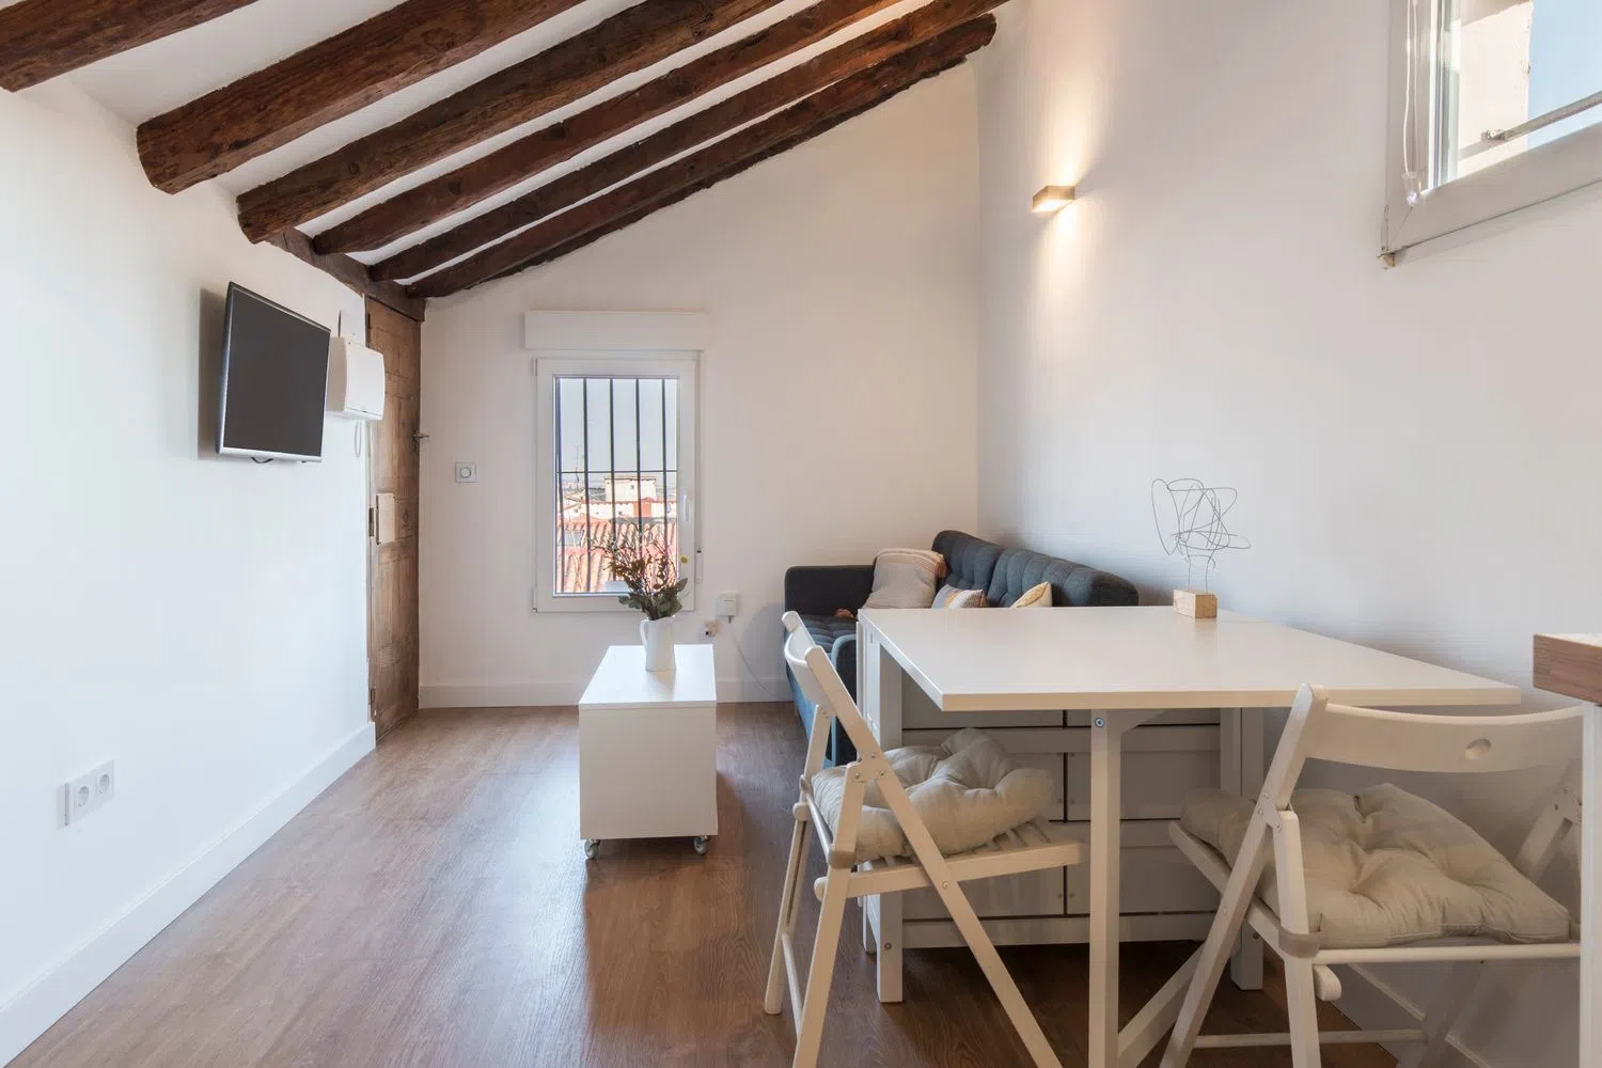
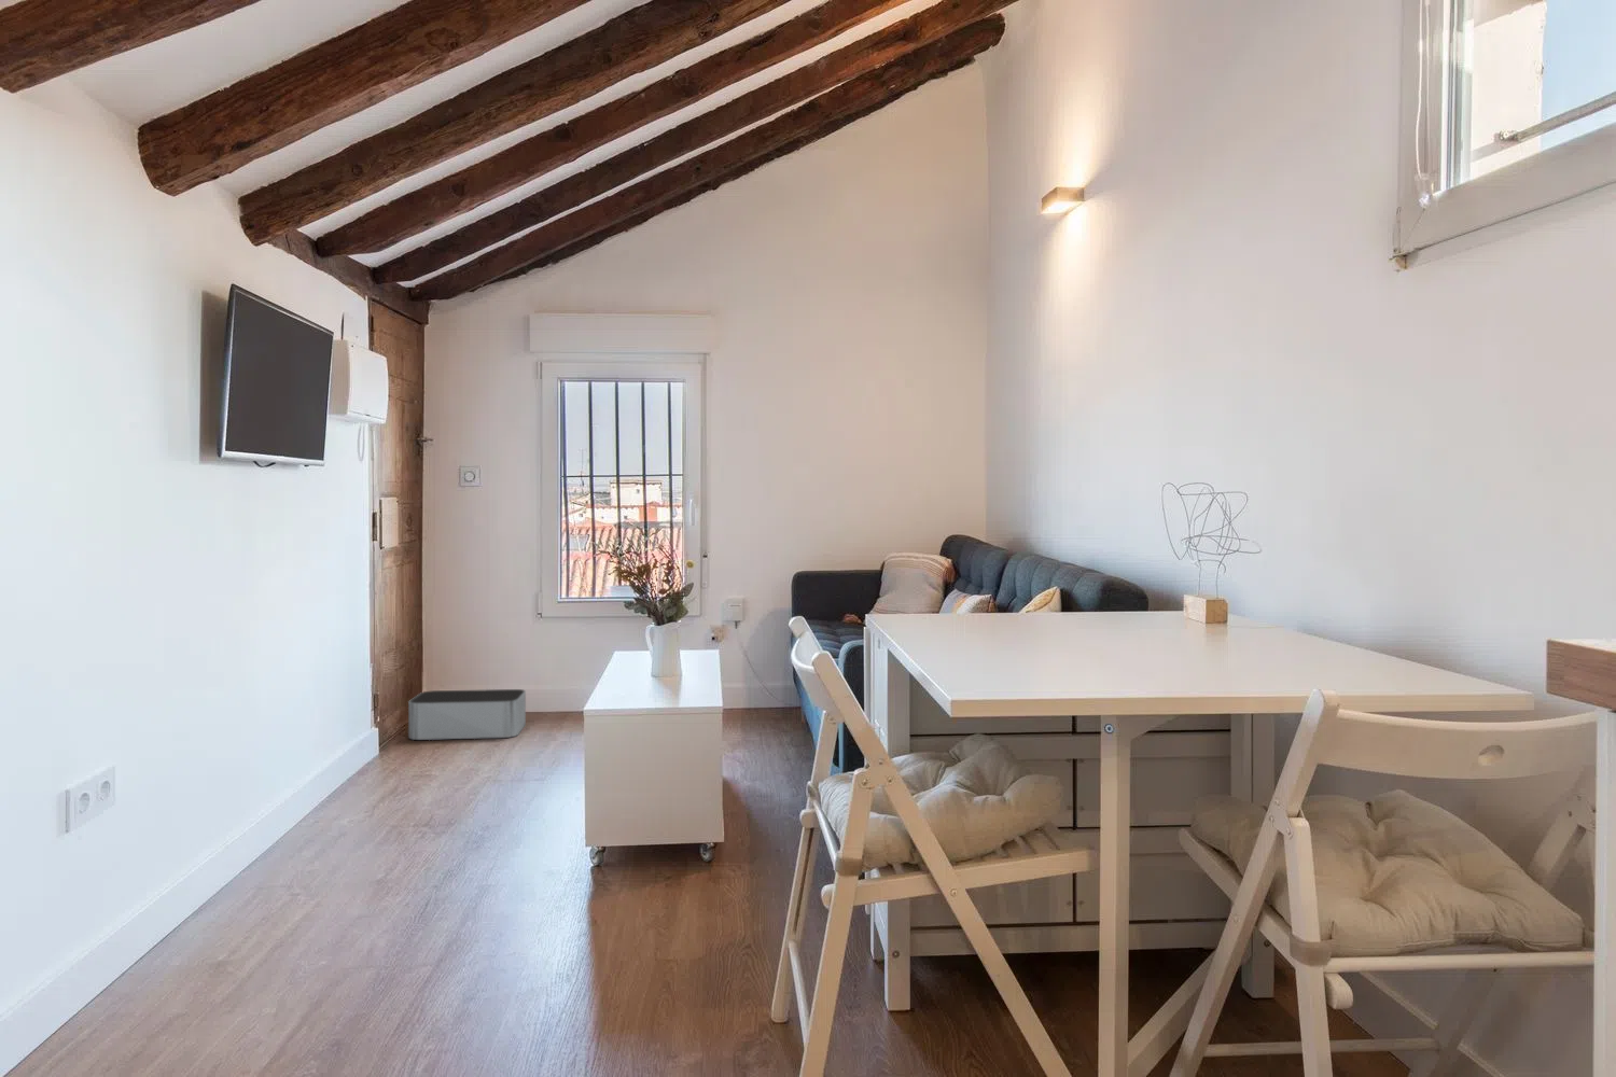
+ storage bin [408,689,527,740]
